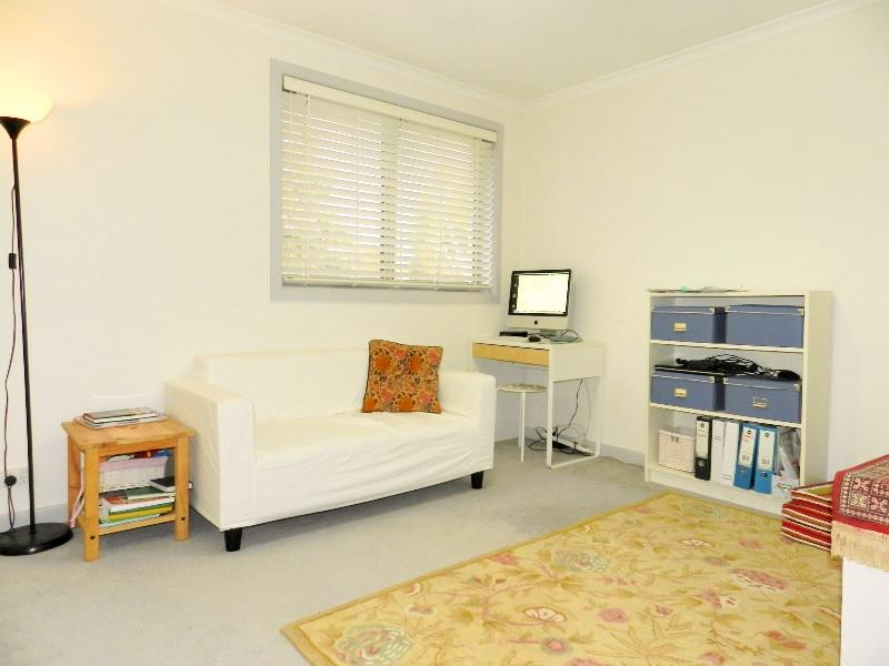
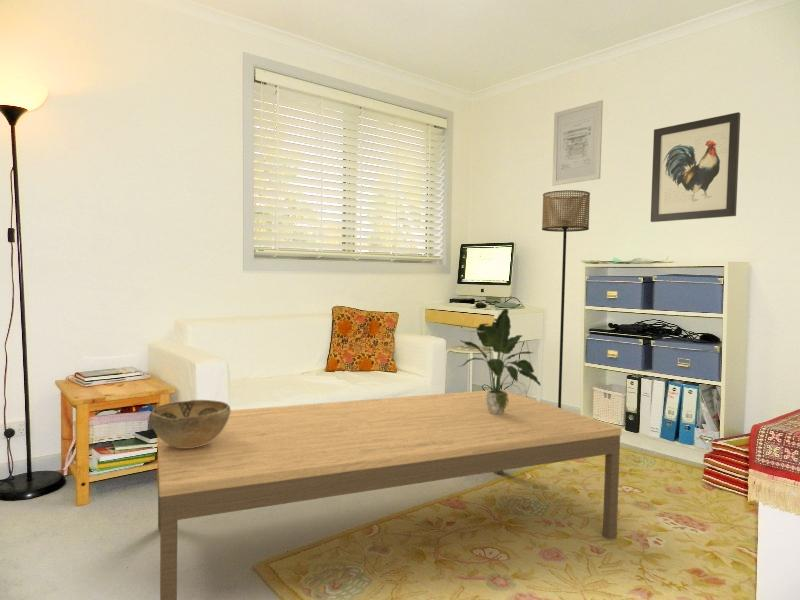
+ wall art [650,111,741,223]
+ floor lamp [541,189,591,409]
+ decorative bowl [149,399,231,448]
+ potted plant [458,308,542,415]
+ wall art [551,99,604,187]
+ coffee table [157,389,623,600]
